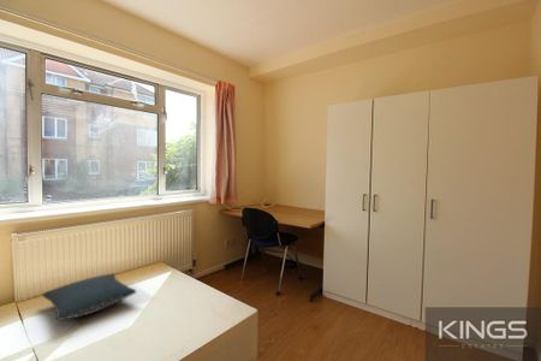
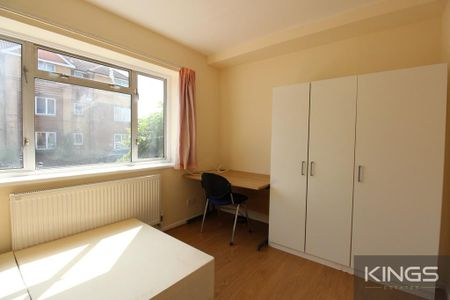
- pillow [41,272,137,321]
